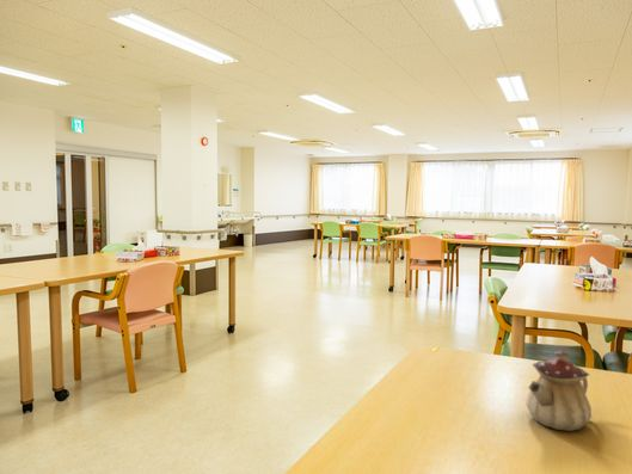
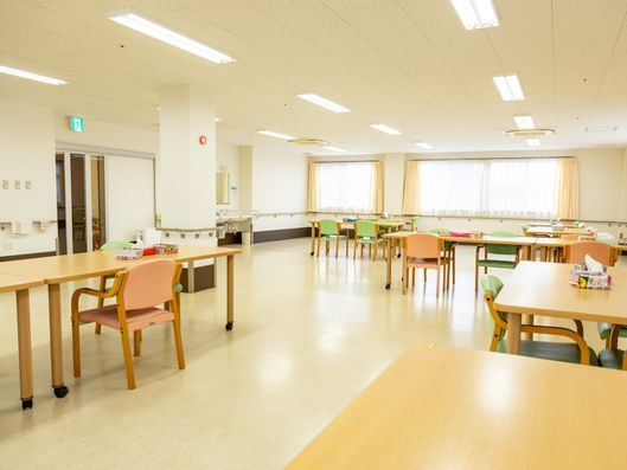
- teapot [524,349,593,432]
